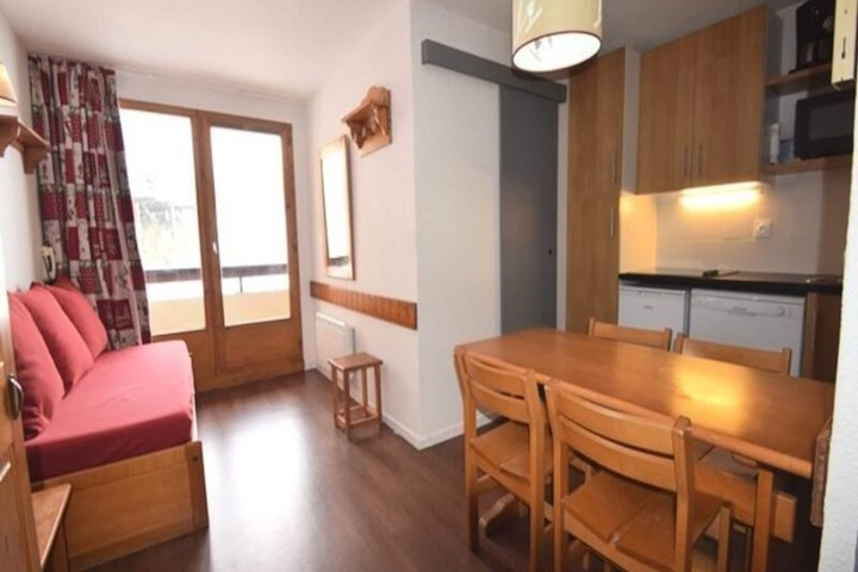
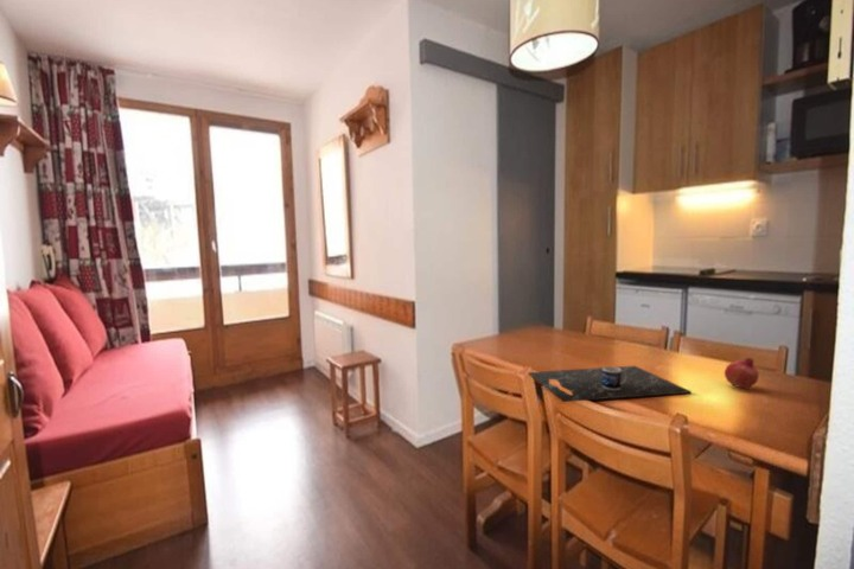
+ placemat [528,365,693,403]
+ fruit [724,357,760,389]
